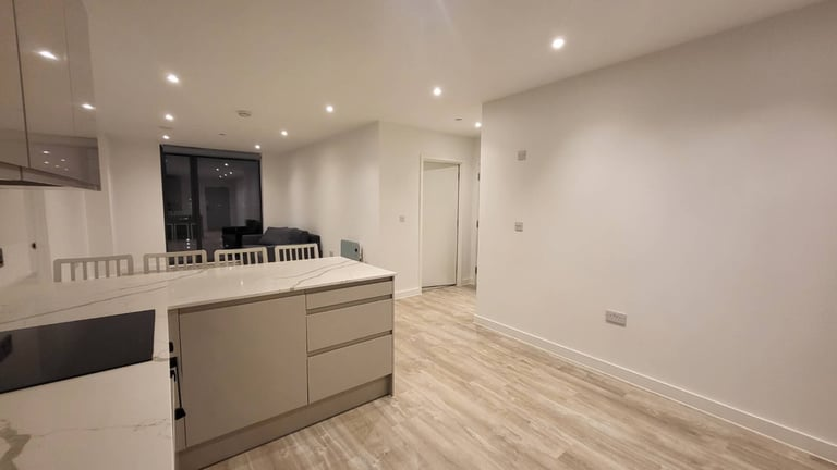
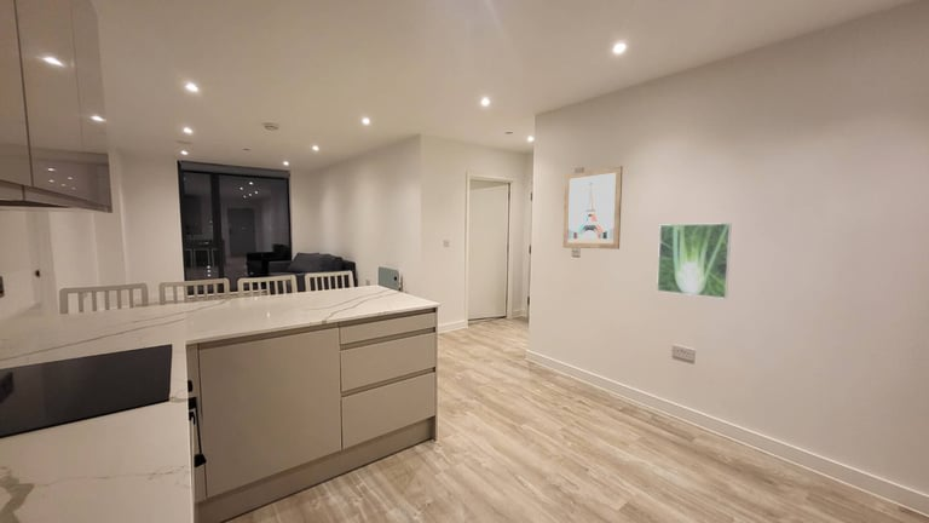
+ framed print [656,222,733,300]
+ wall art [562,165,623,251]
